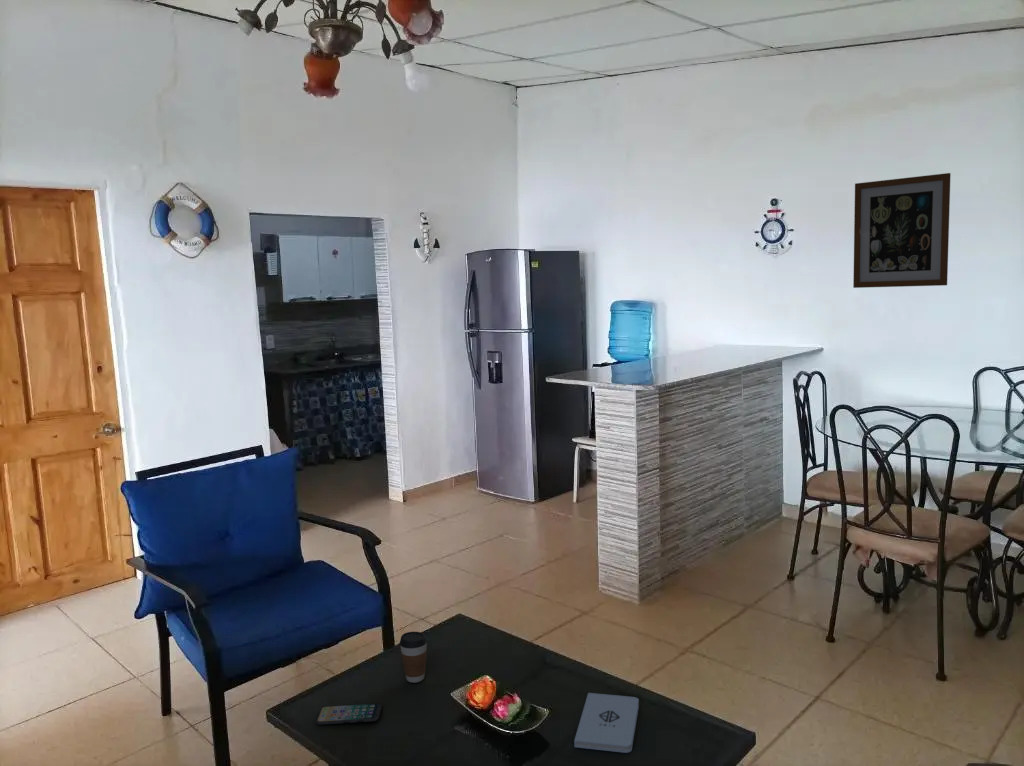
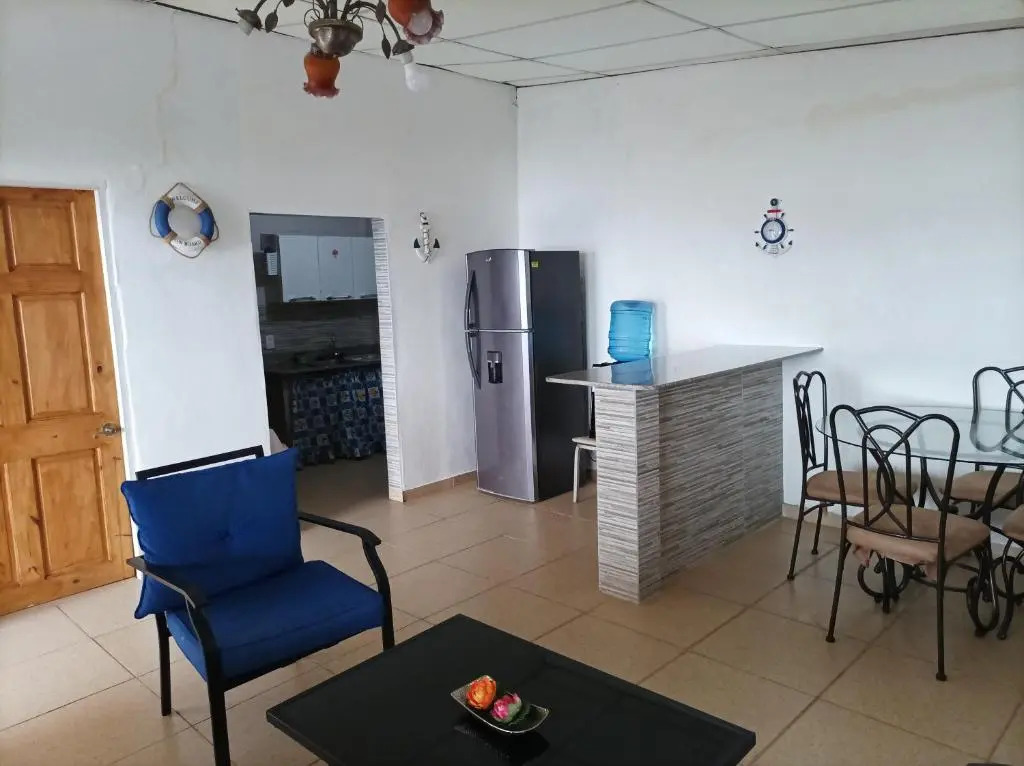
- wall art [852,172,952,289]
- notepad [573,692,640,754]
- smartphone [315,702,383,726]
- coffee cup [399,631,428,684]
